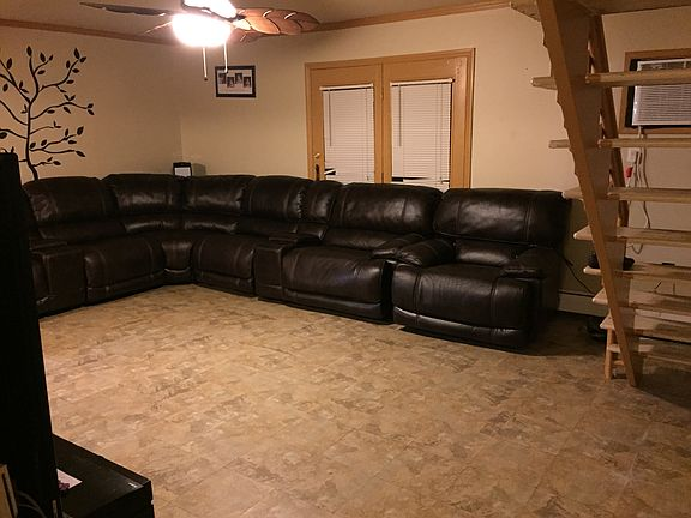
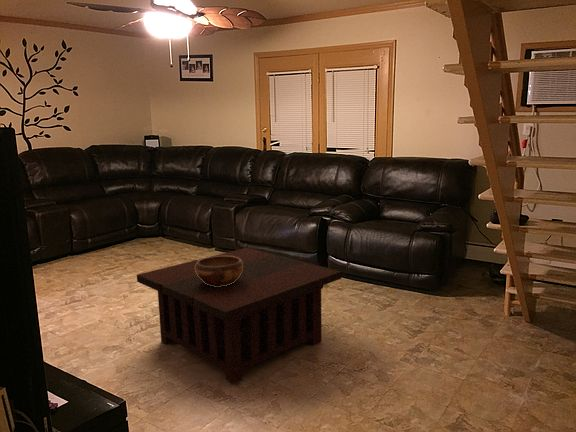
+ decorative bowl [195,255,243,287]
+ coffee table [136,247,343,385]
